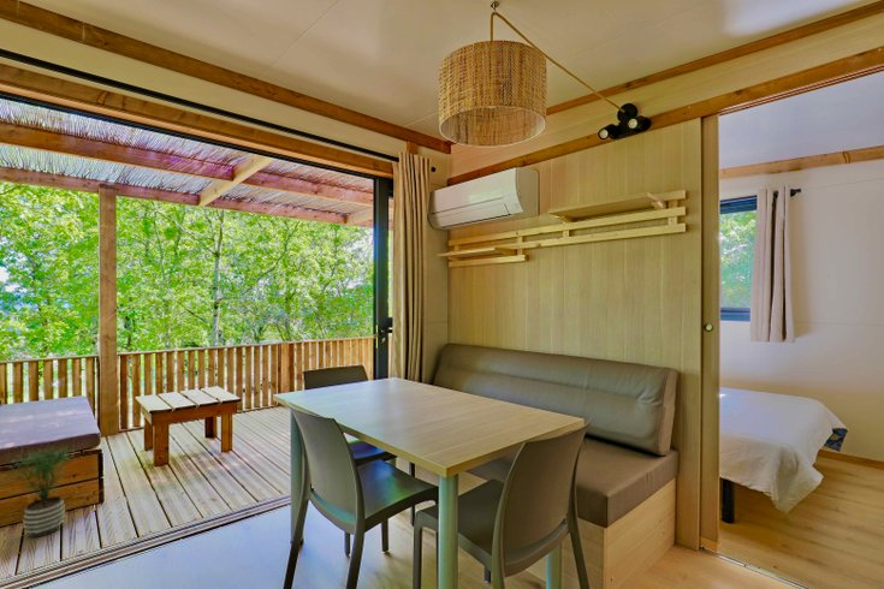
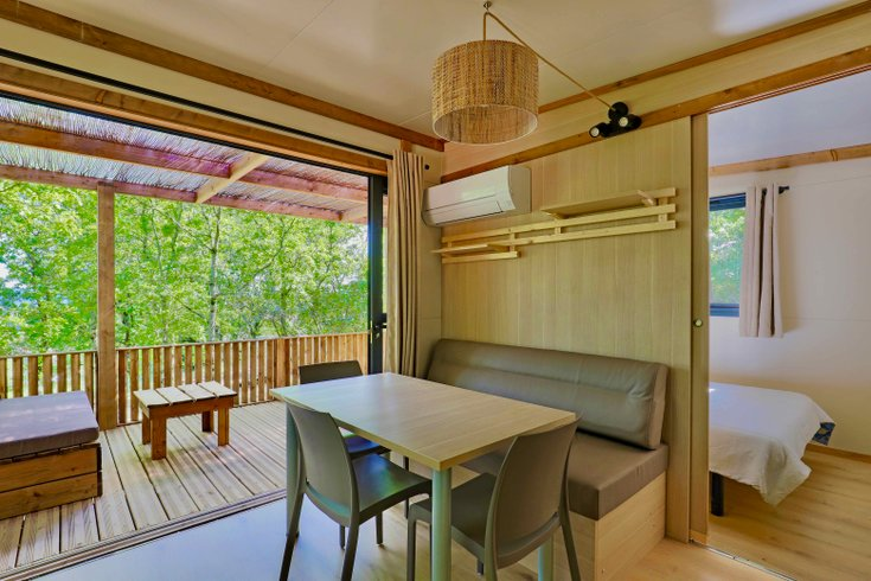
- potted plant [0,445,77,539]
